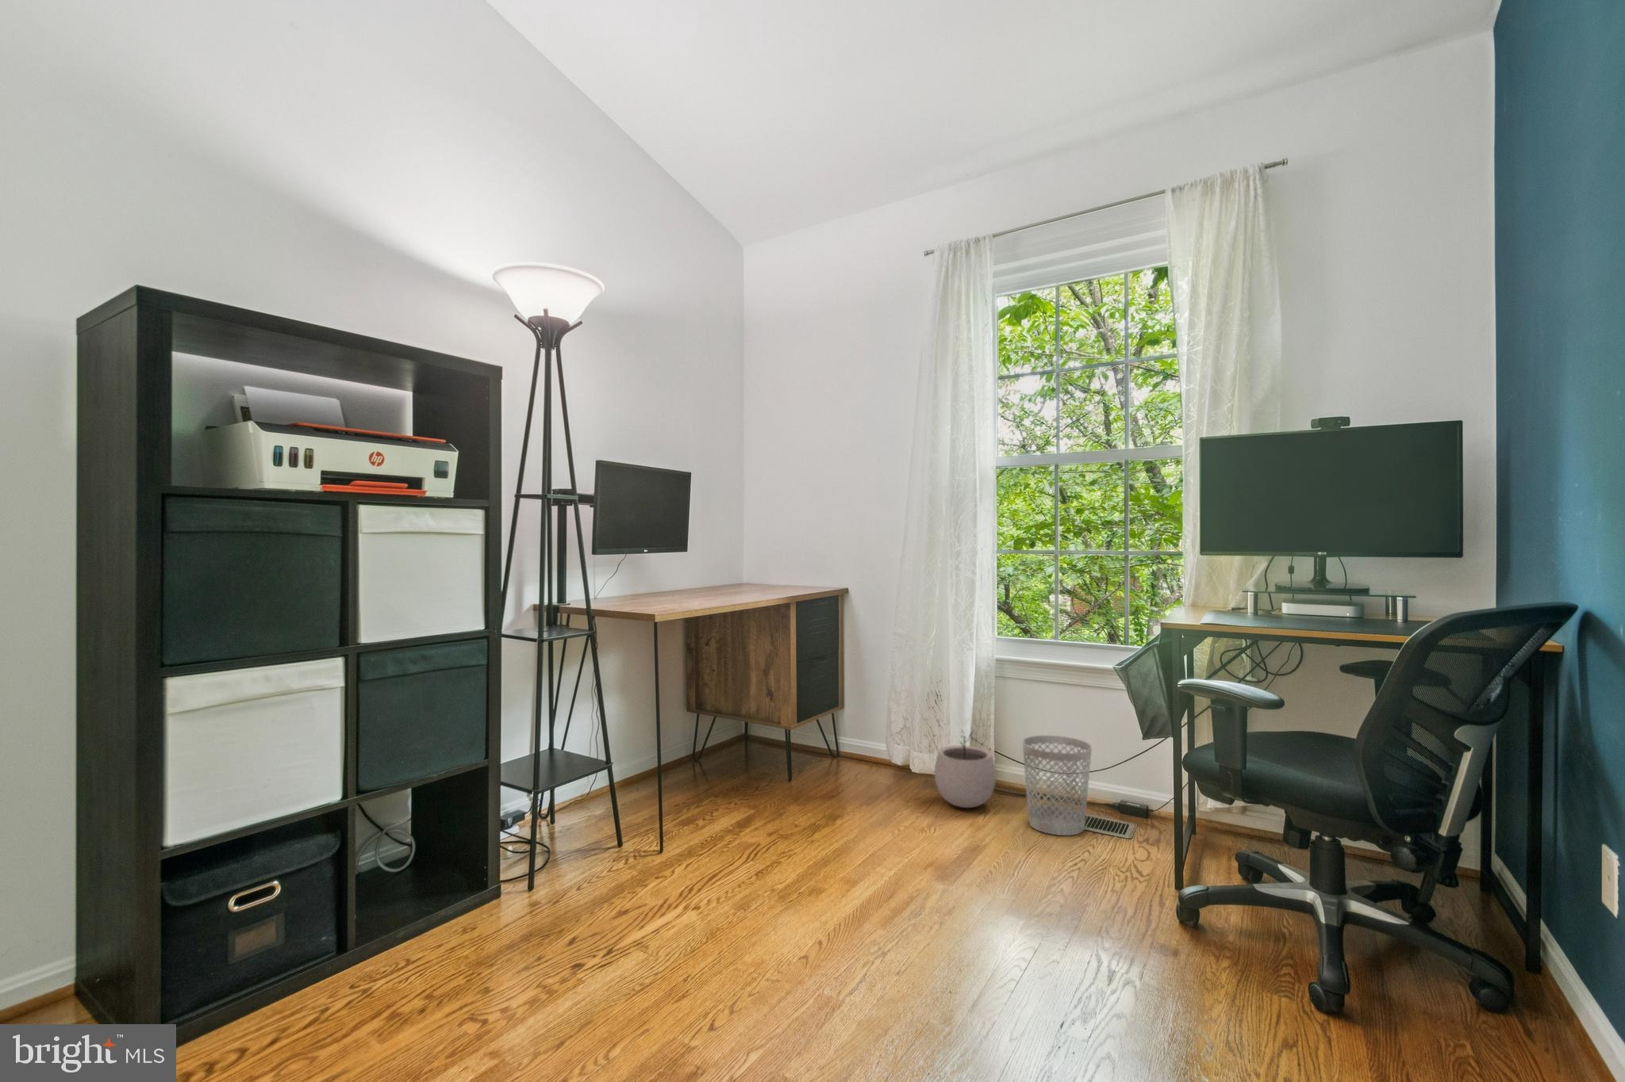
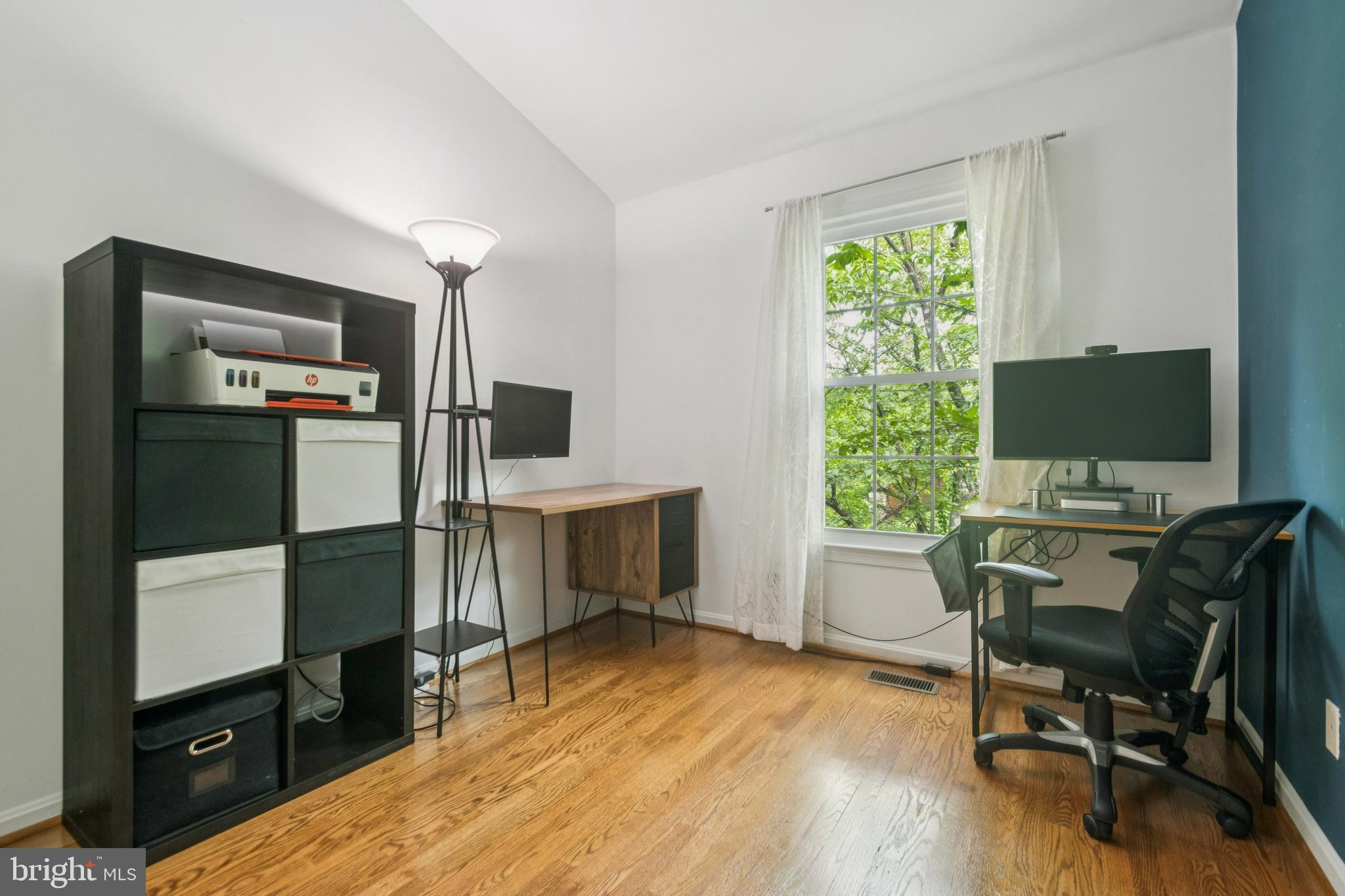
- plant pot [934,728,997,809]
- wastebasket [1022,734,1092,837]
